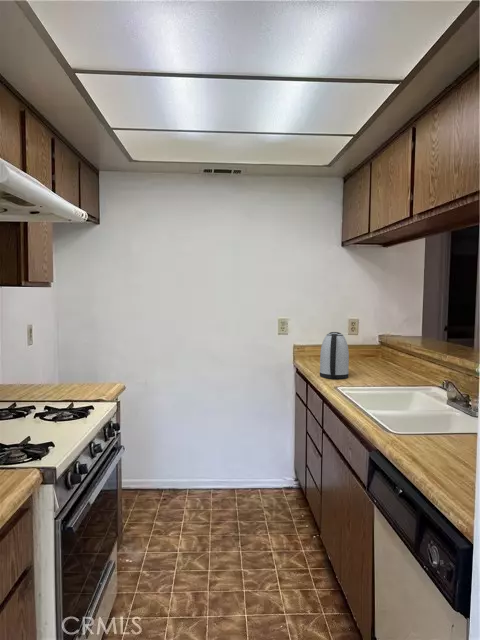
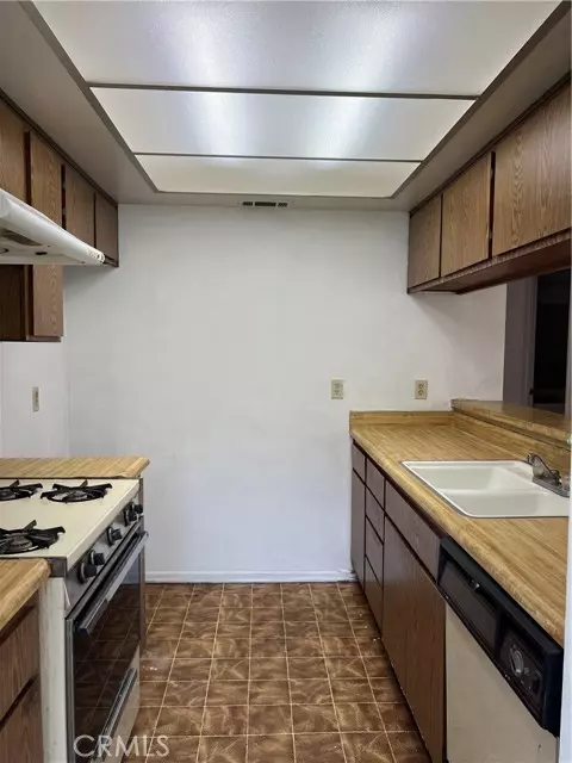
- kettle [319,331,350,380]
